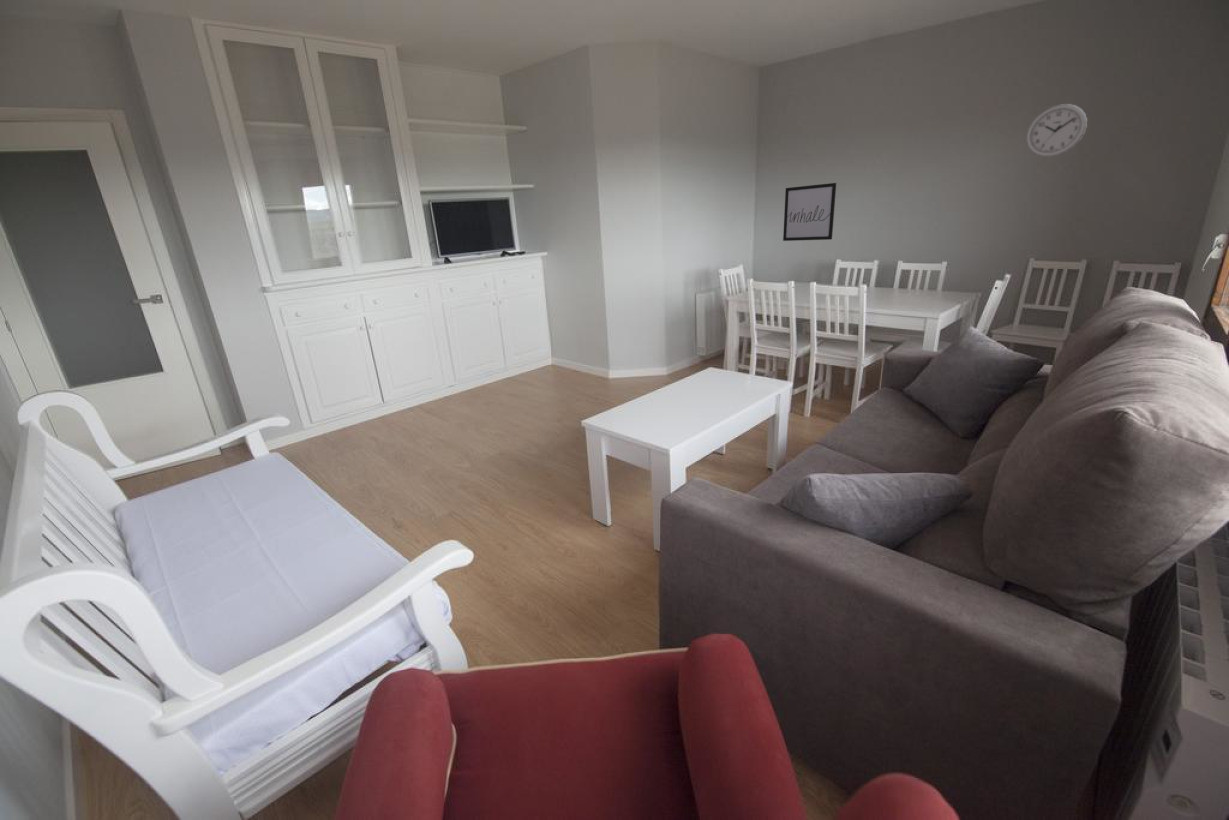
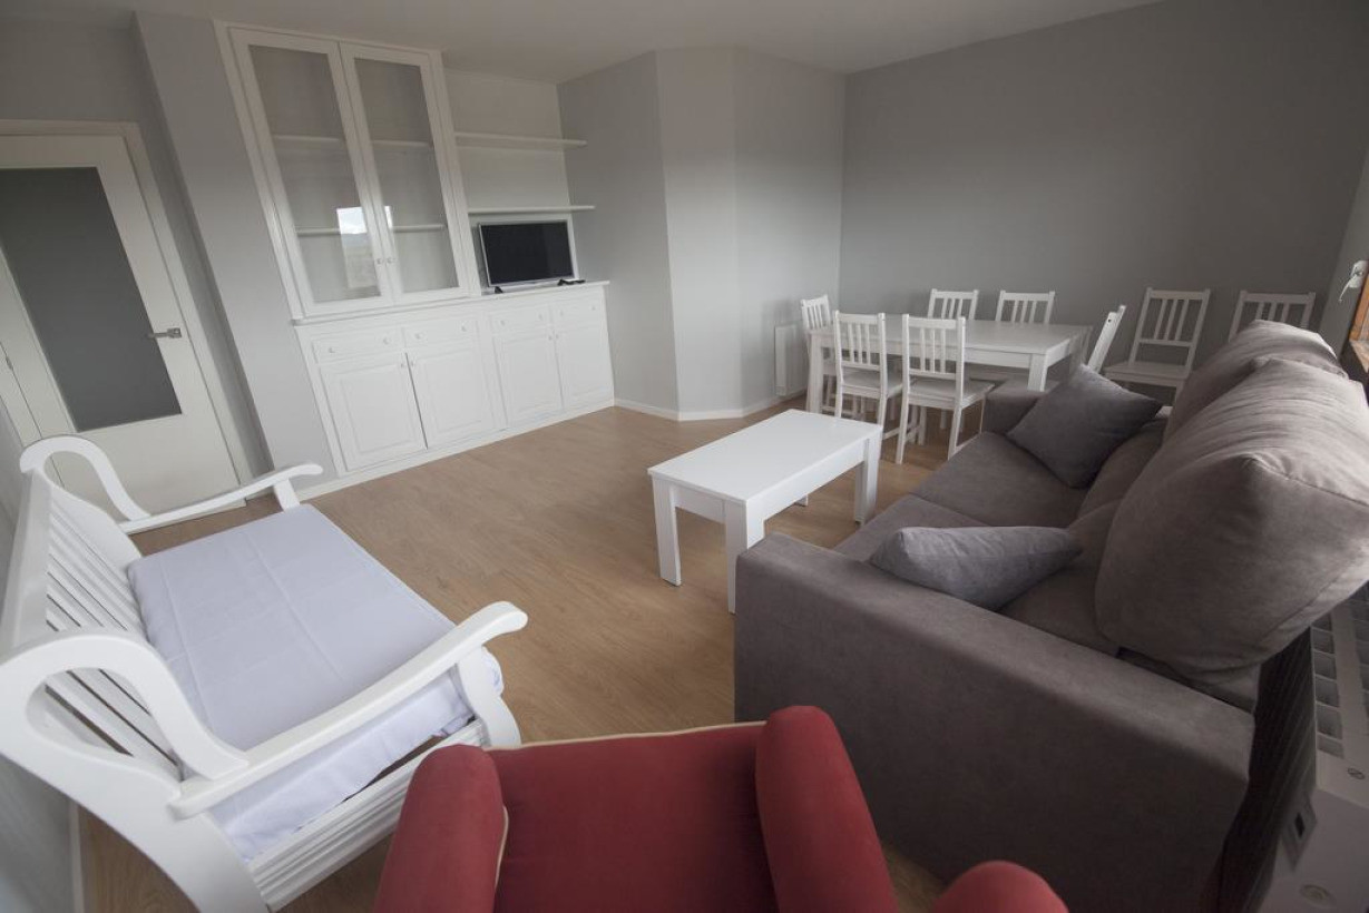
- wall clock [1025,103,1088,158]
- wall art [782,182,837,242]
